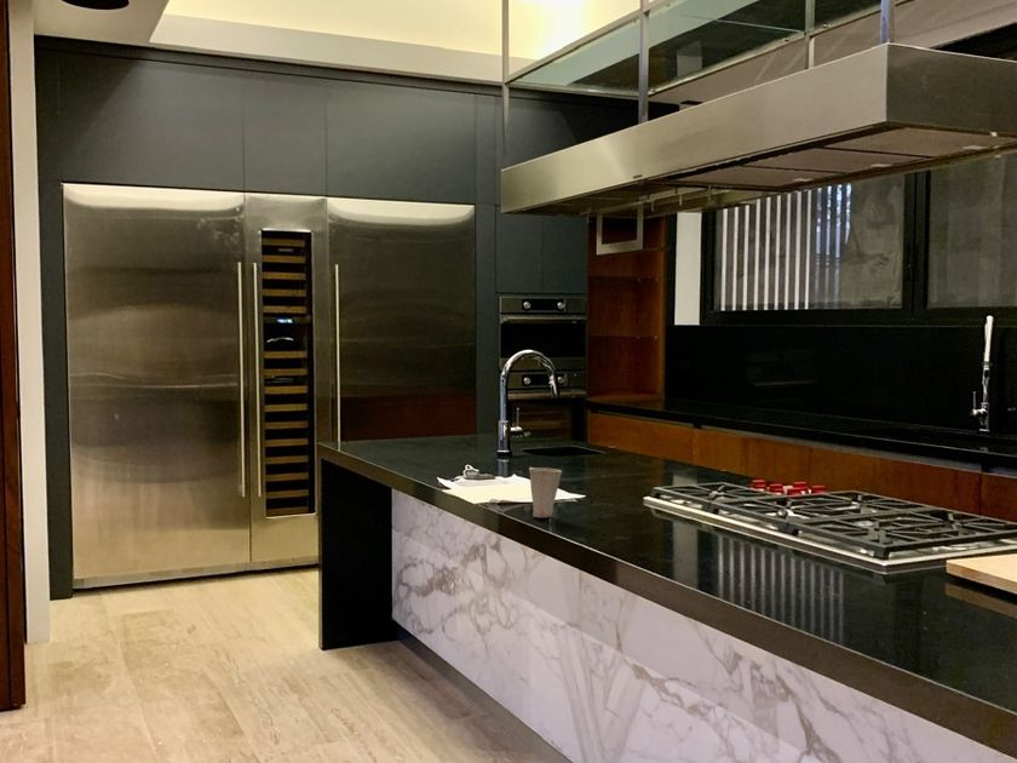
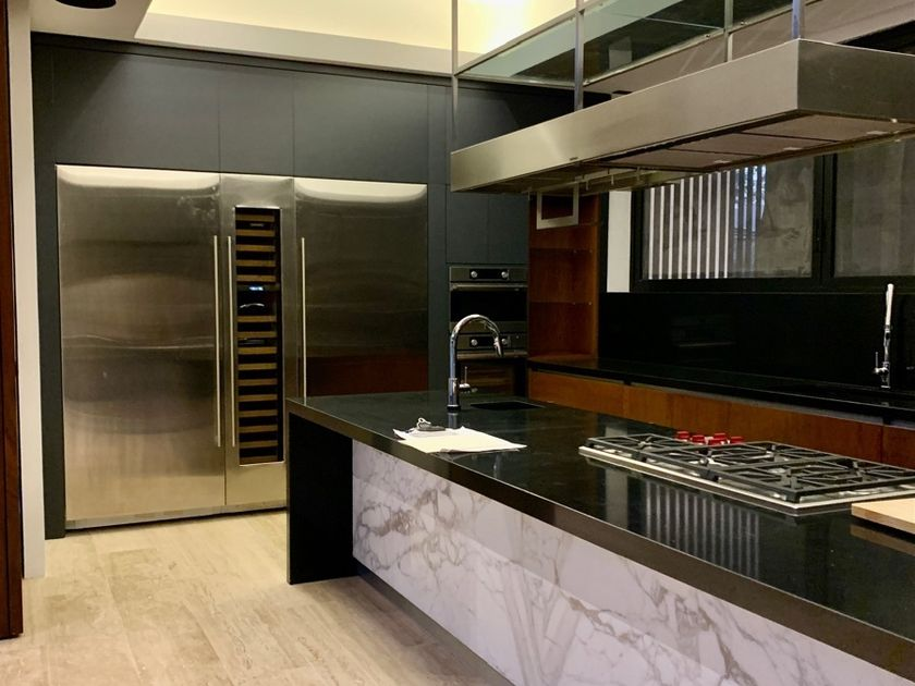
- cup [528,466,563,518]
